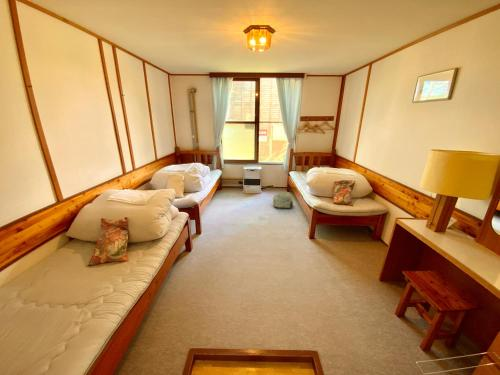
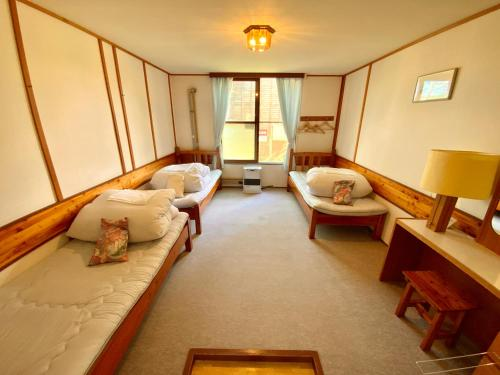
- backpack [272,191,294,209]
